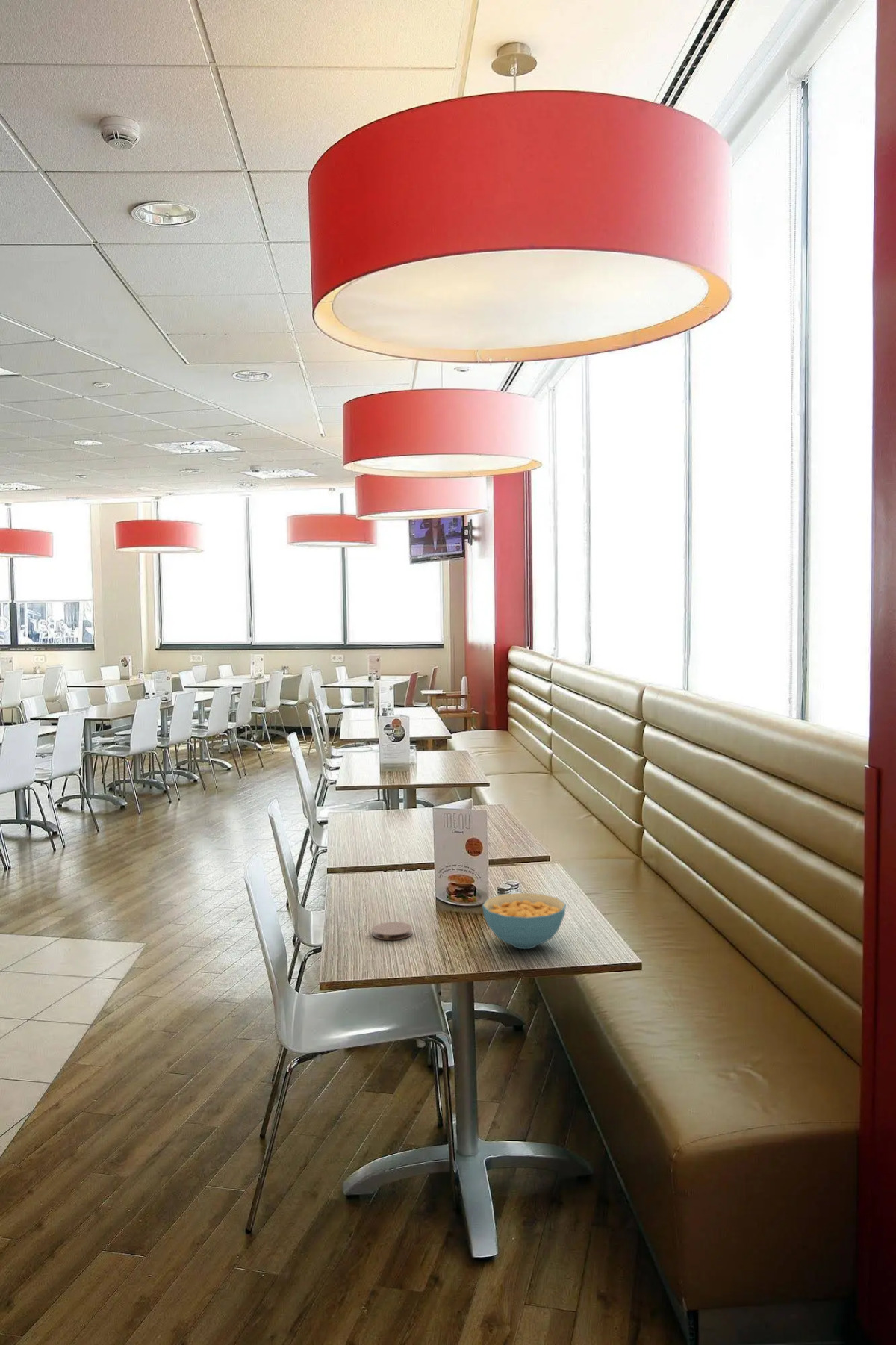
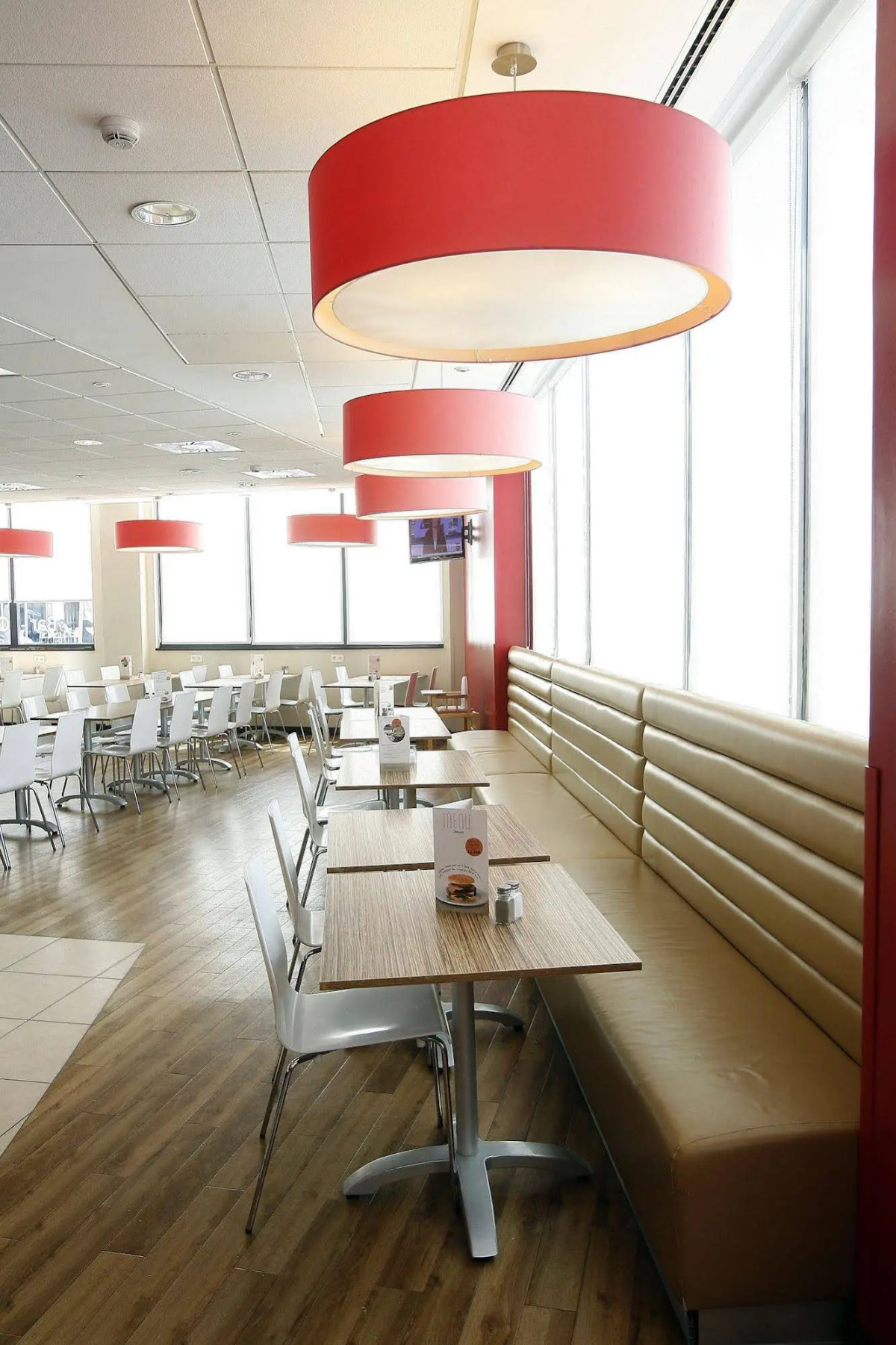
- cereal bowl [482,892,567,950]
- coaster [372,921,413,941]
